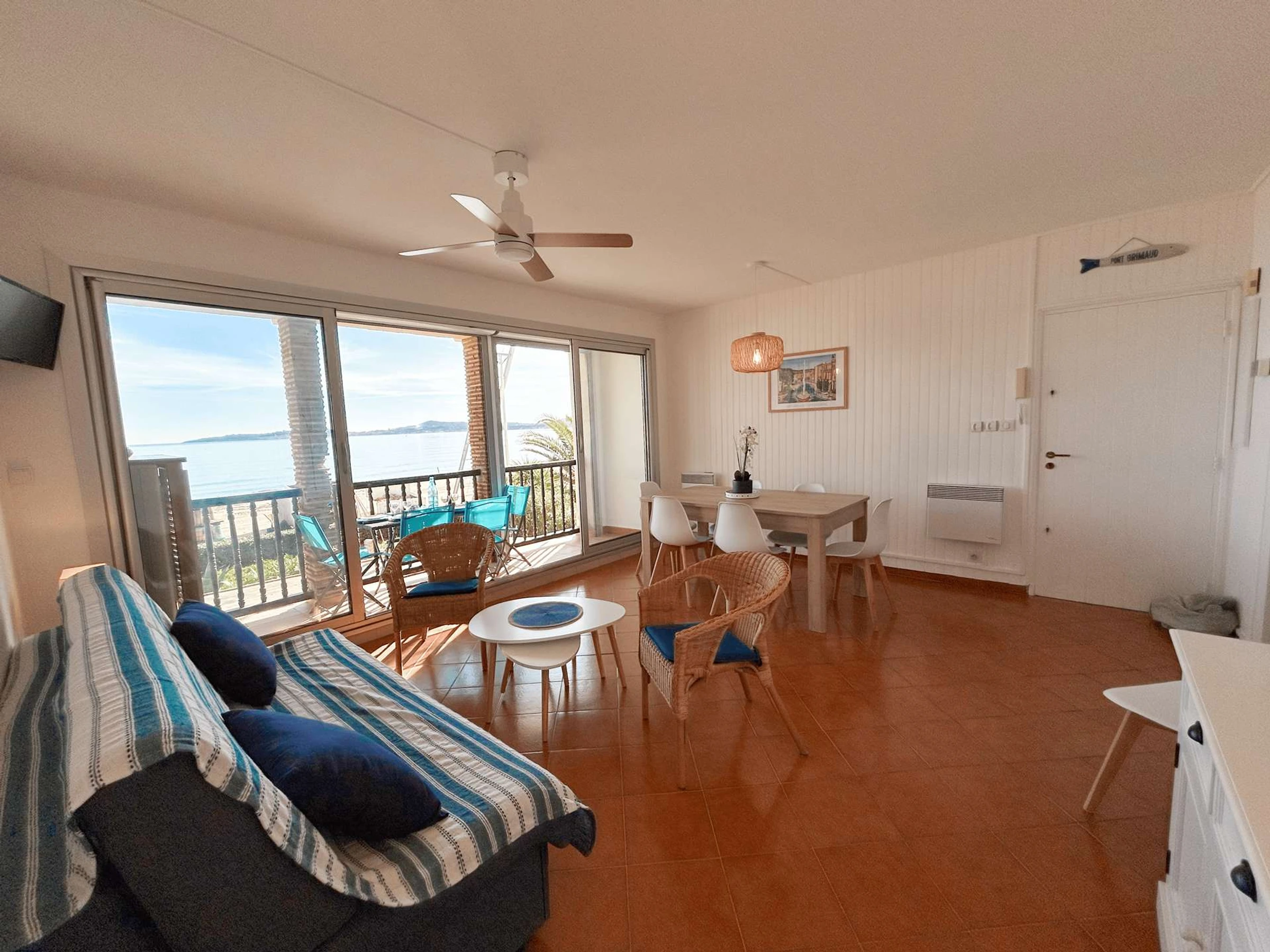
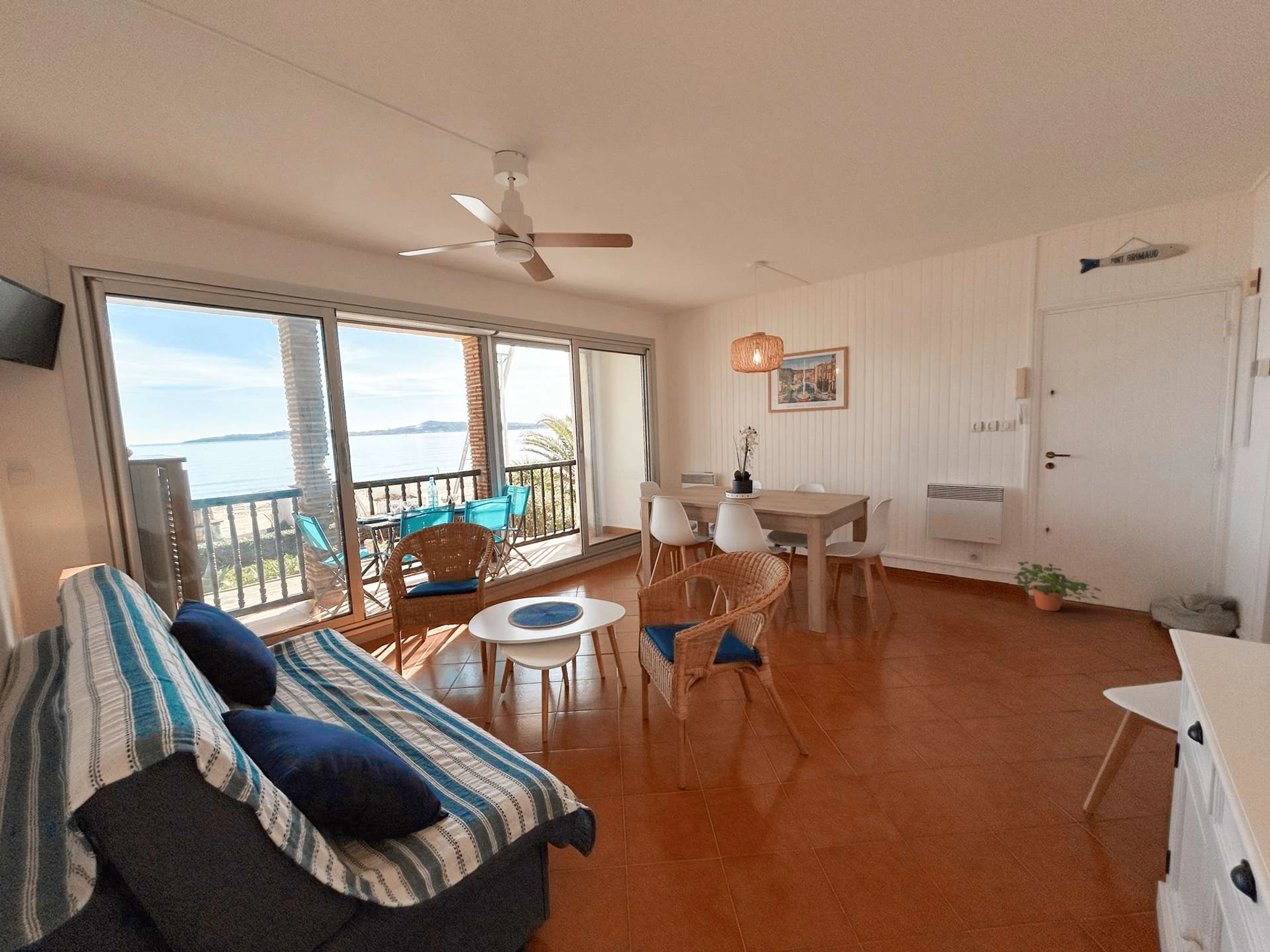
+ potted plant [1013,561,1102,612]
